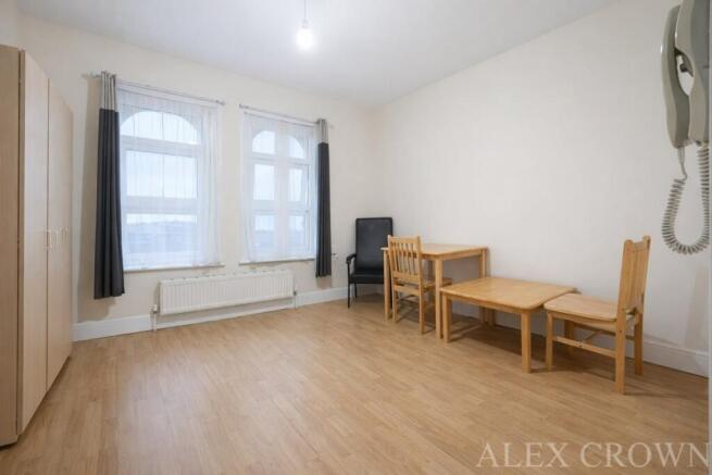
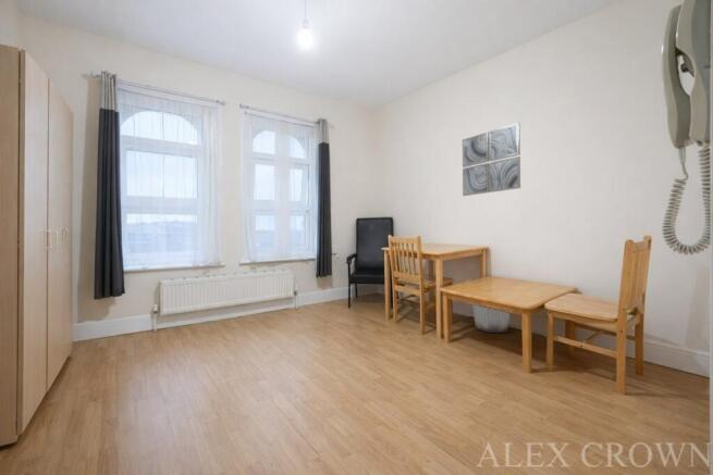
+ wall art [462,122,521,197]
+ trash can [465,278,511,334]
